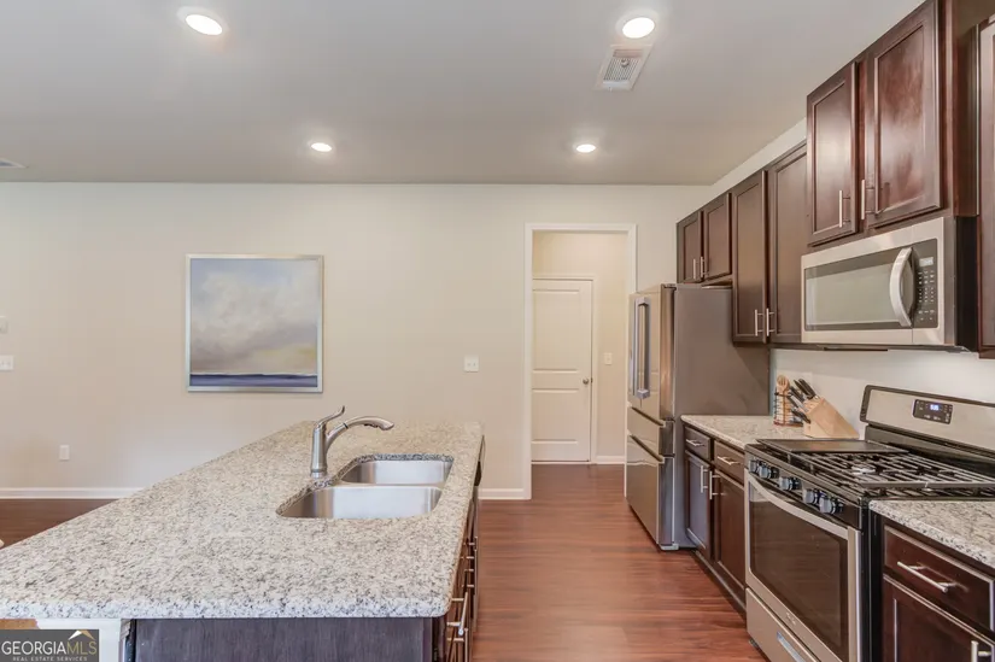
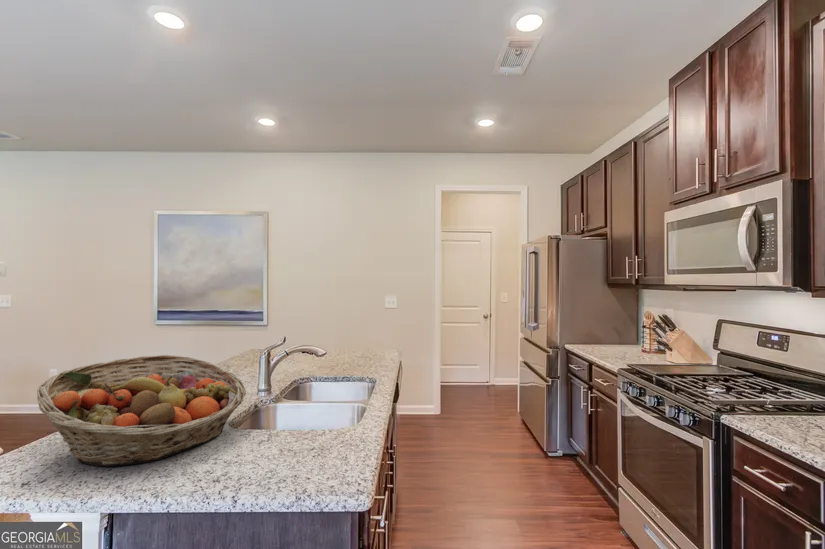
+ fruit basket [36,354,247,467]
